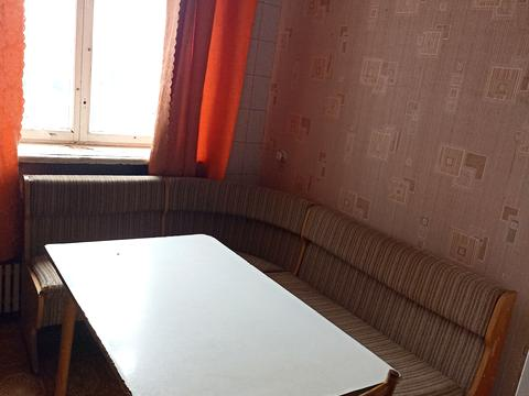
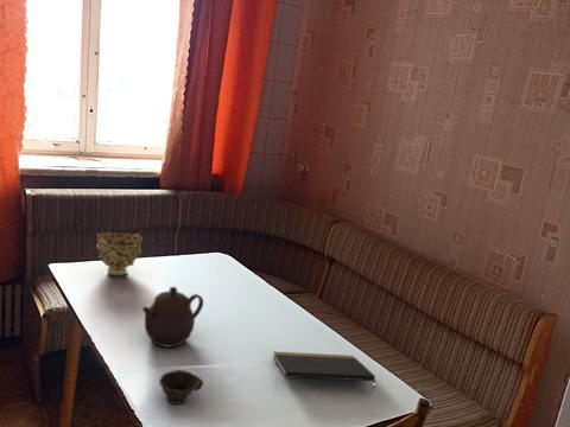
+ decorative bowl [95,229,144,278]
+ notepad [272,351,376,391]
+ teapot [141,286,204,349]
+ cup [158,369,204,406]
